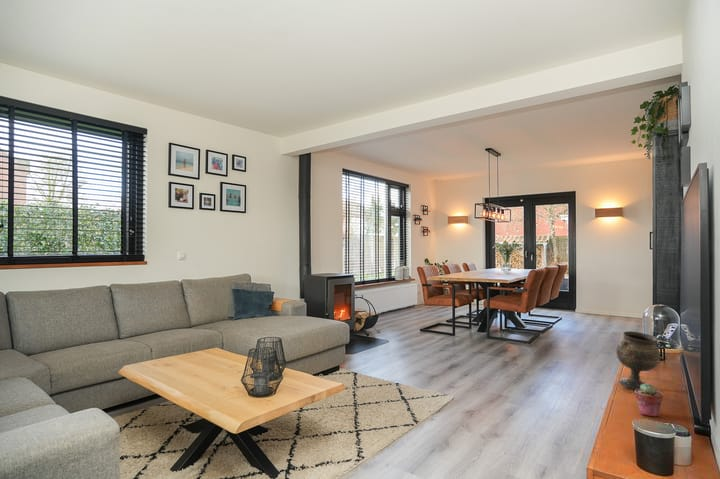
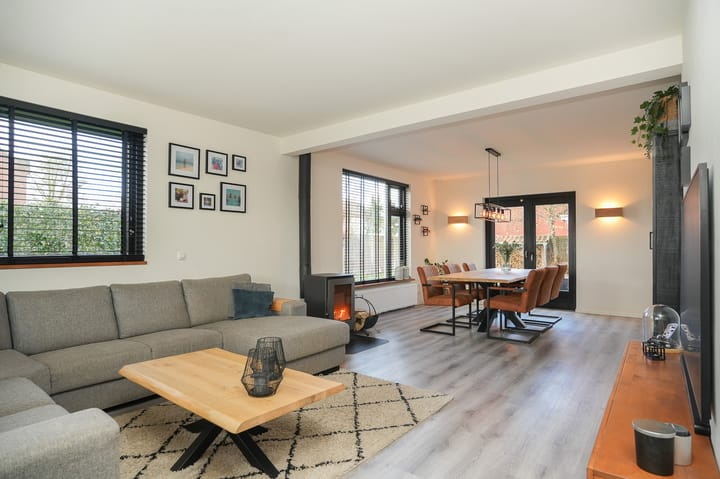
- goblet [615,330,661,391]
- potted succulent [634,382,664,418]
